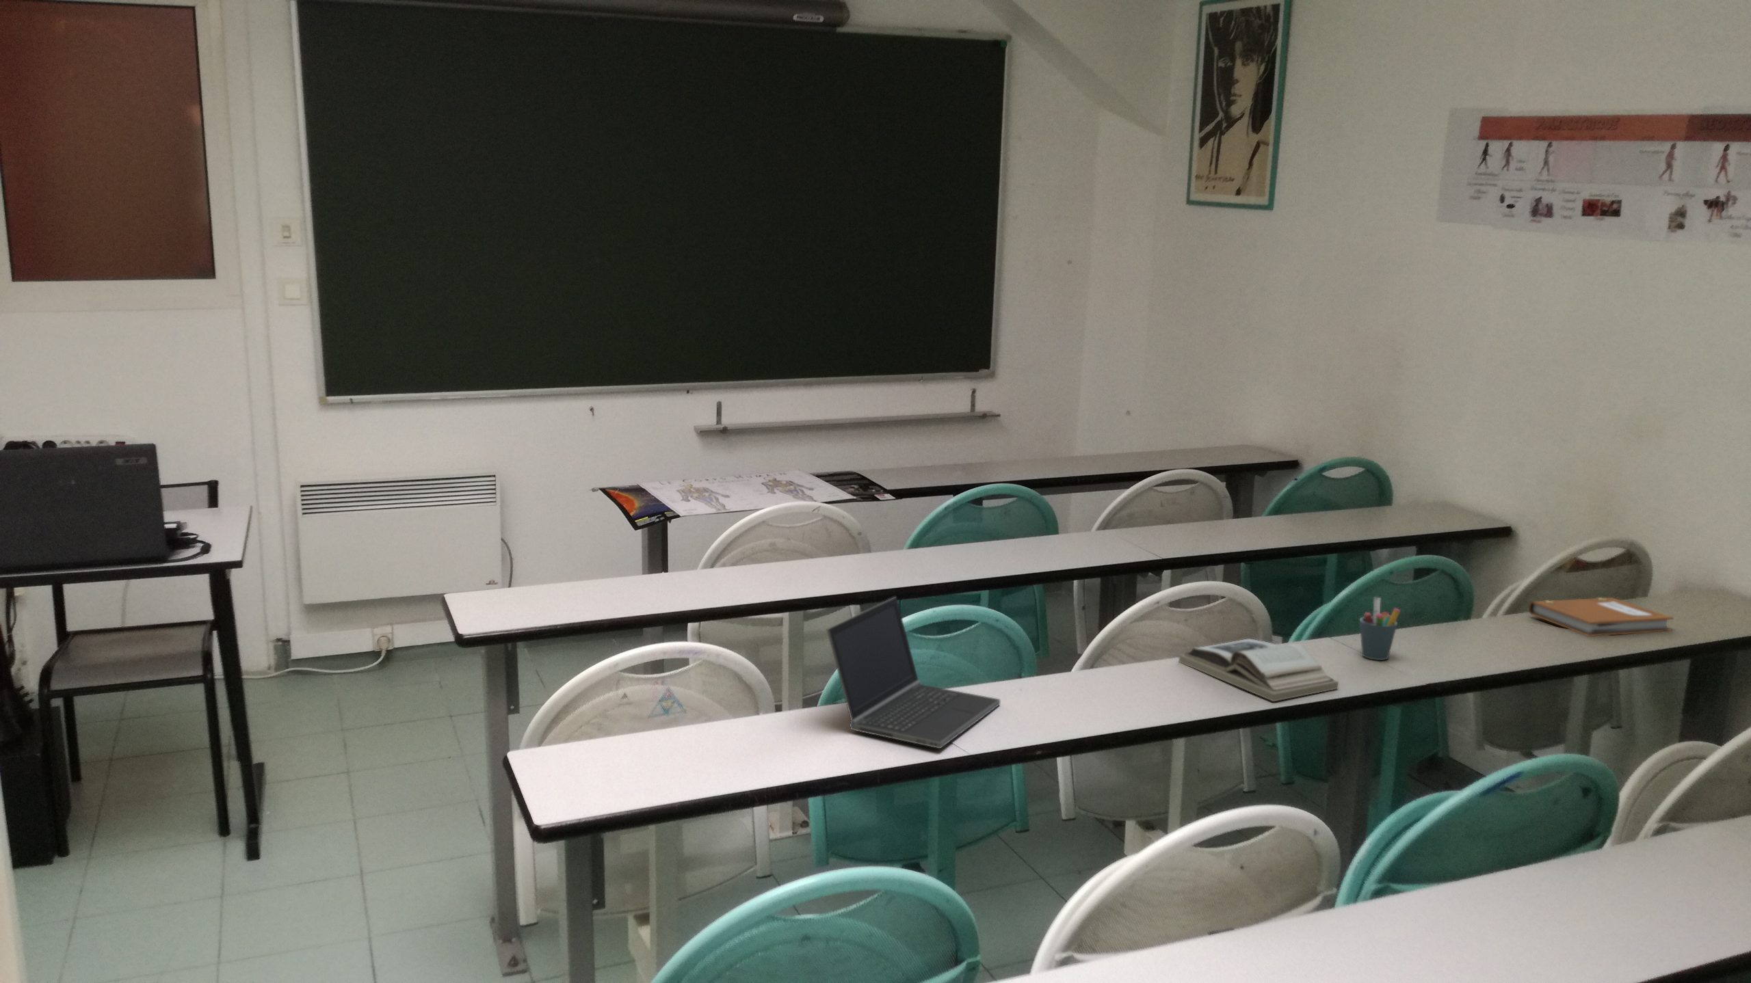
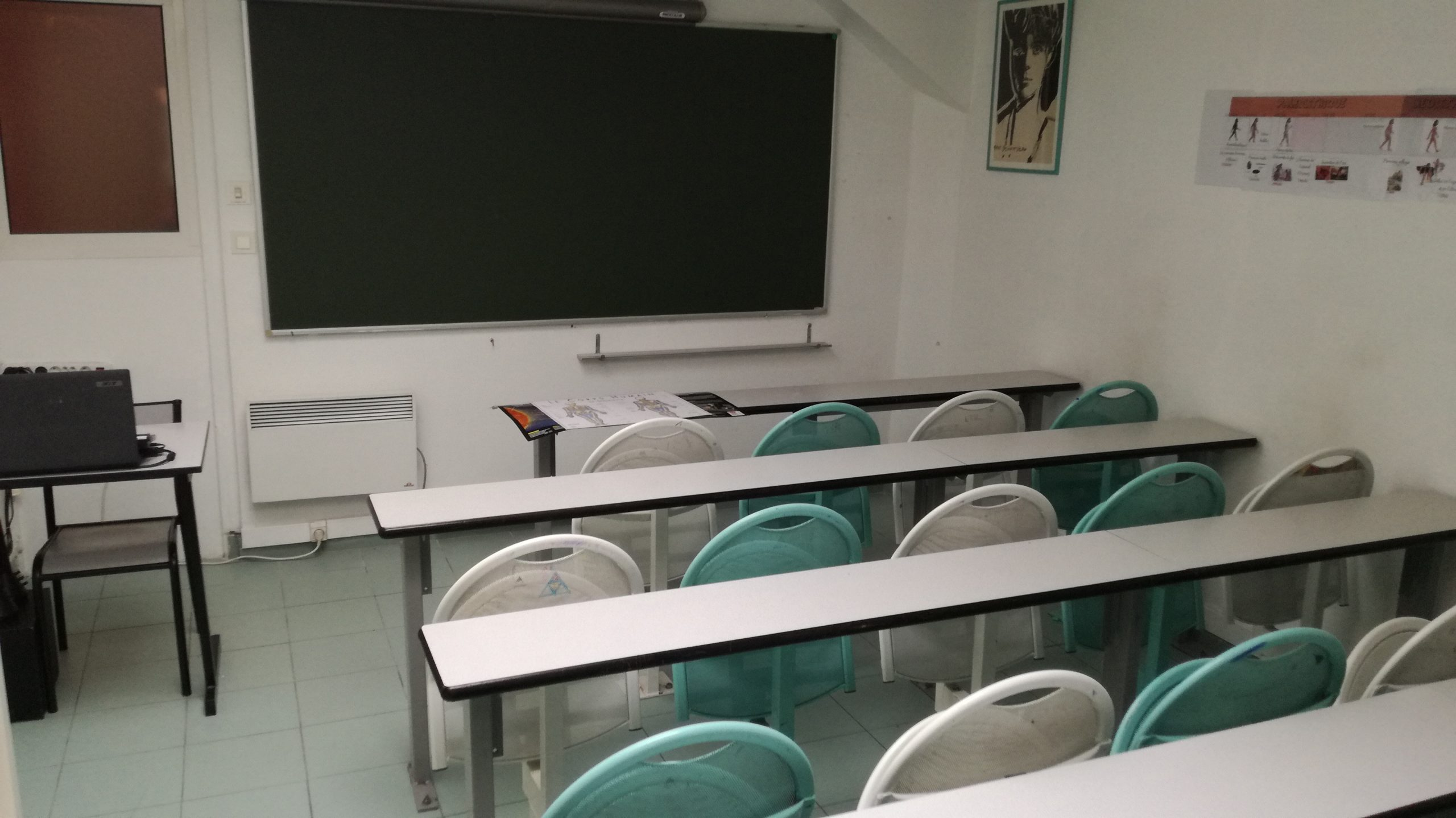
- notebook [1529,597,1674,637]
- book [1177,638,1340,702]
- laptop computer [826,596,1001,749]
- pen holder [1359,597,1401,661]
